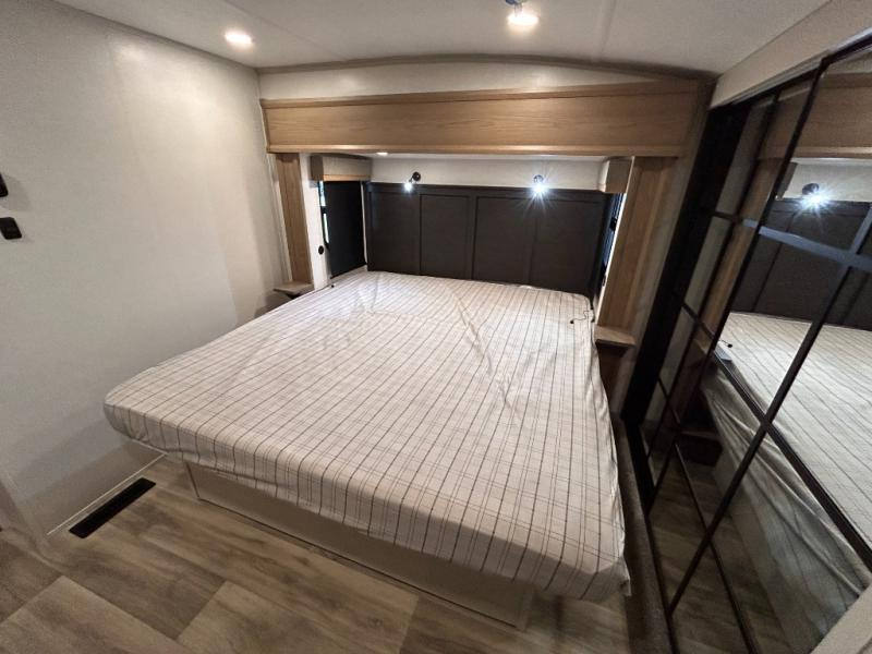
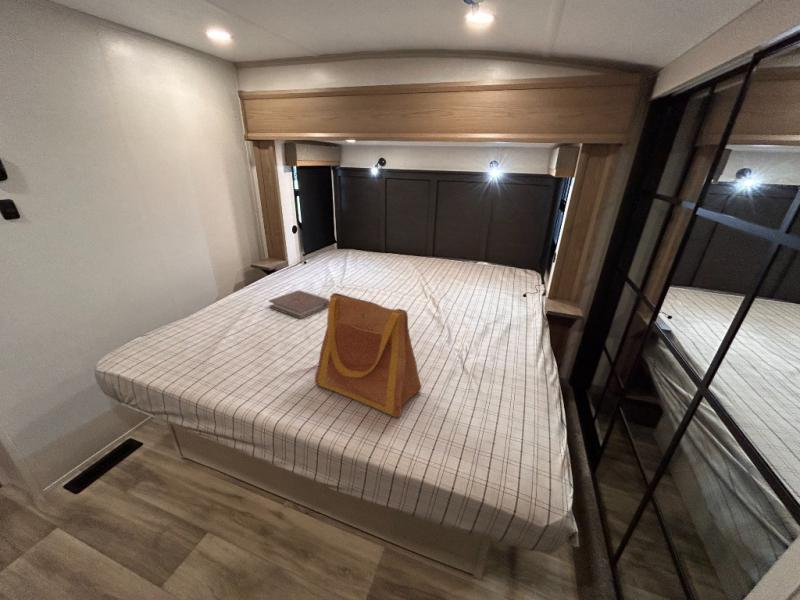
+ book [268,289,330,320]
+ tote bag [314,292,422,418]
